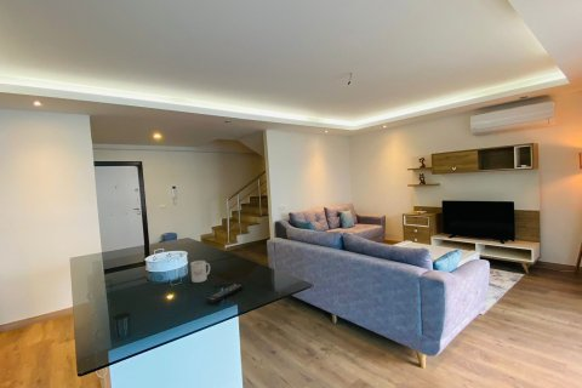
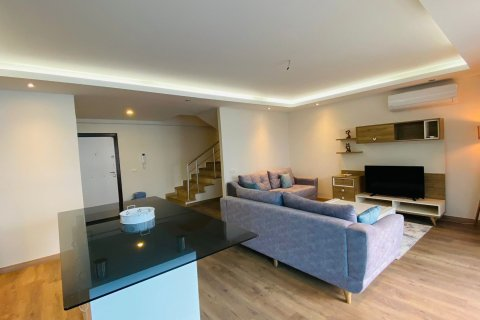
- remote control [205,283,245,304]
- mug [189,259,211,284]
